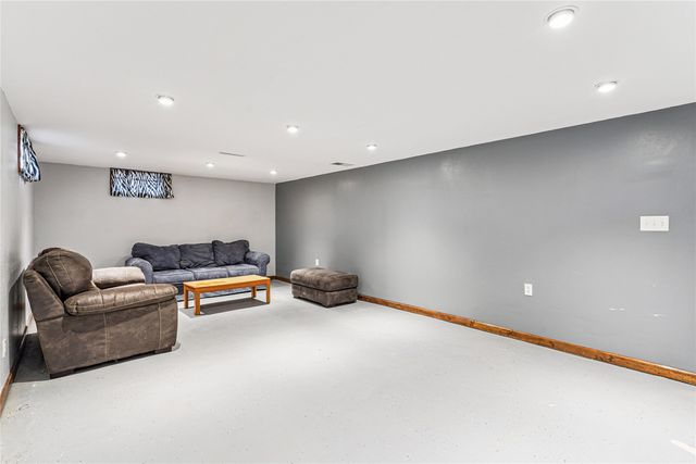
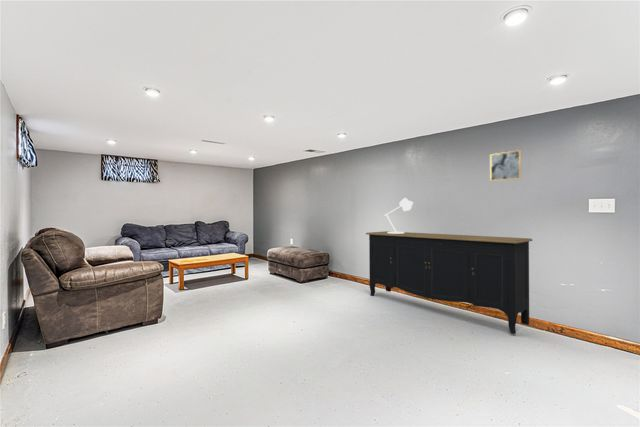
+ wall art [489,149,522,182]
+ table lamp [383,197,414,233]
+ sideboard [365,230,533,335]
